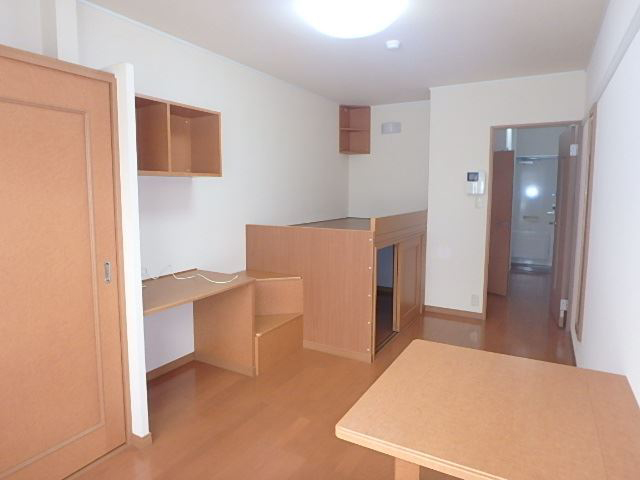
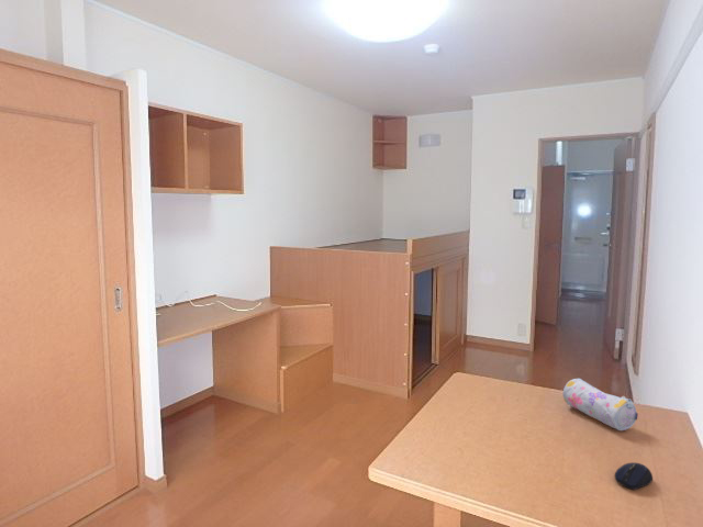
+ computer mouse [614,461,654,491]
+ pencil case [561,378,639,431]
